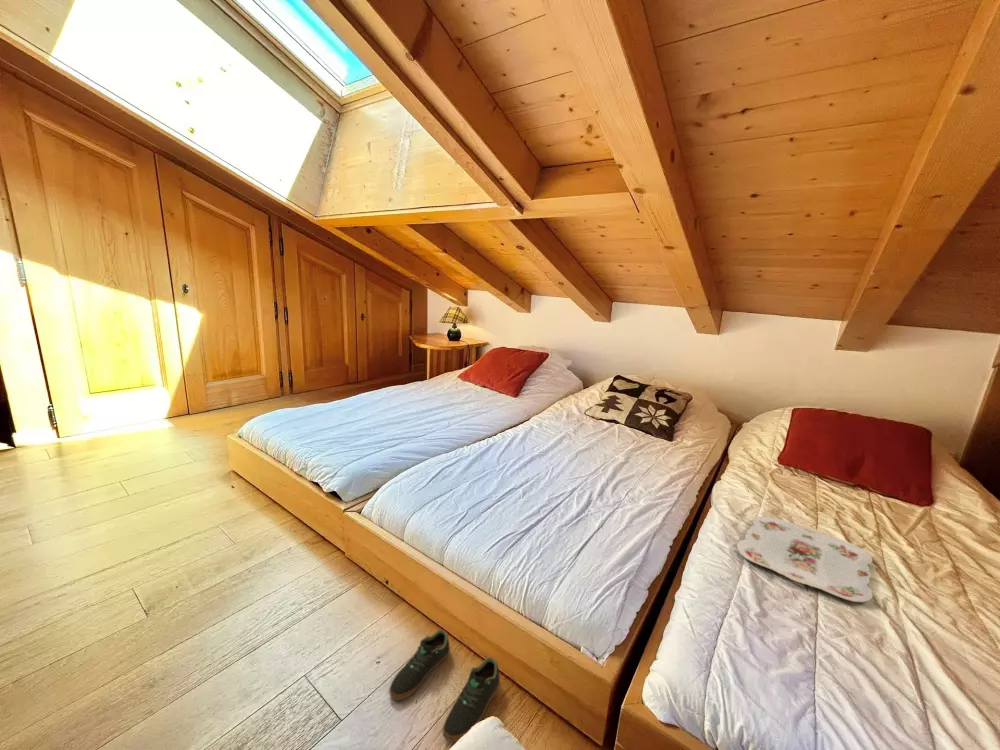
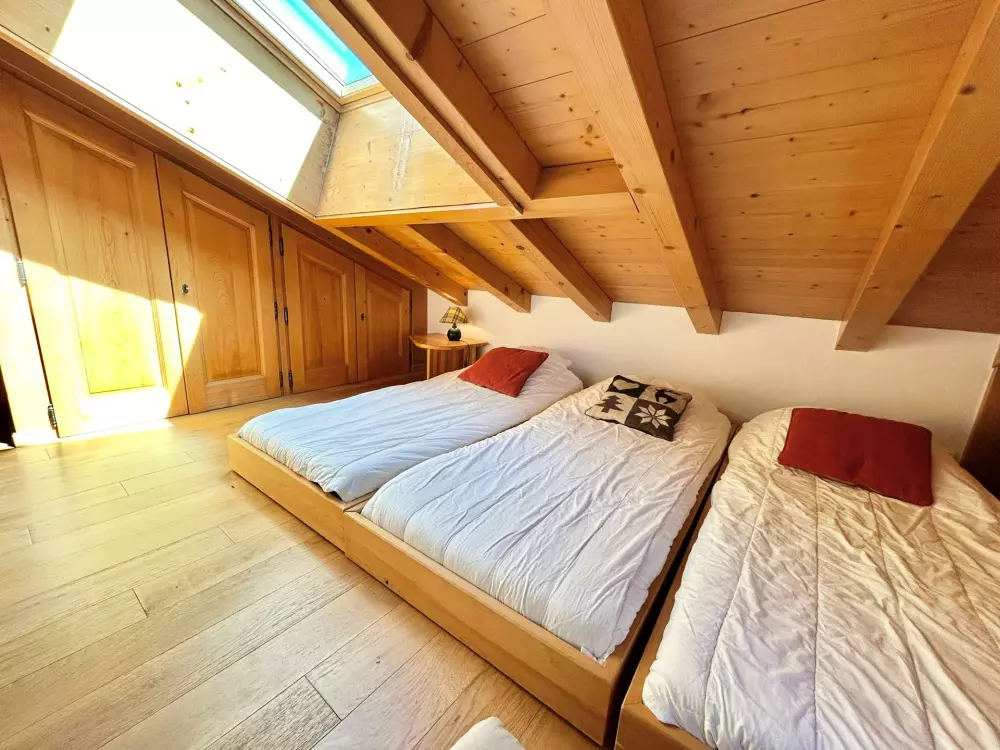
- serving tray [736,515,874,603]
- shoe [388,628,501,743]
